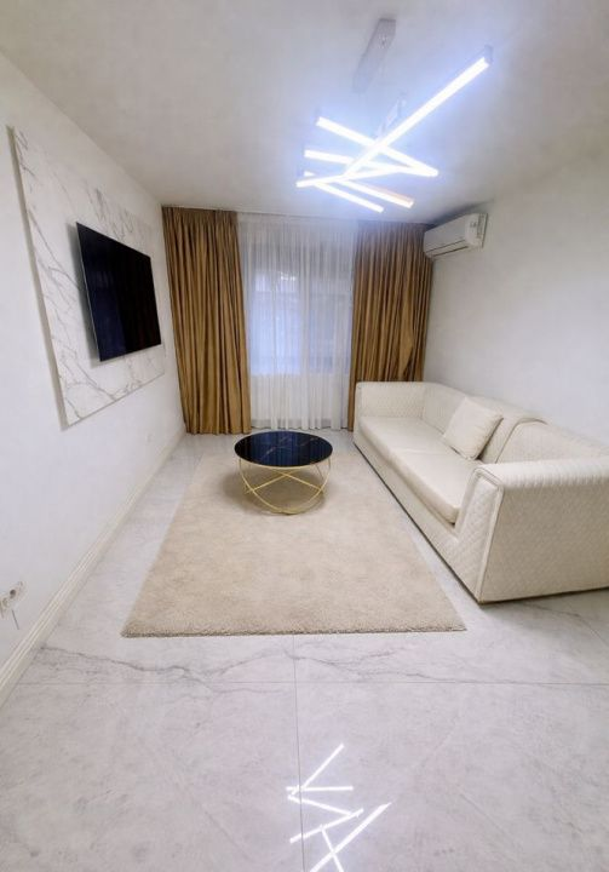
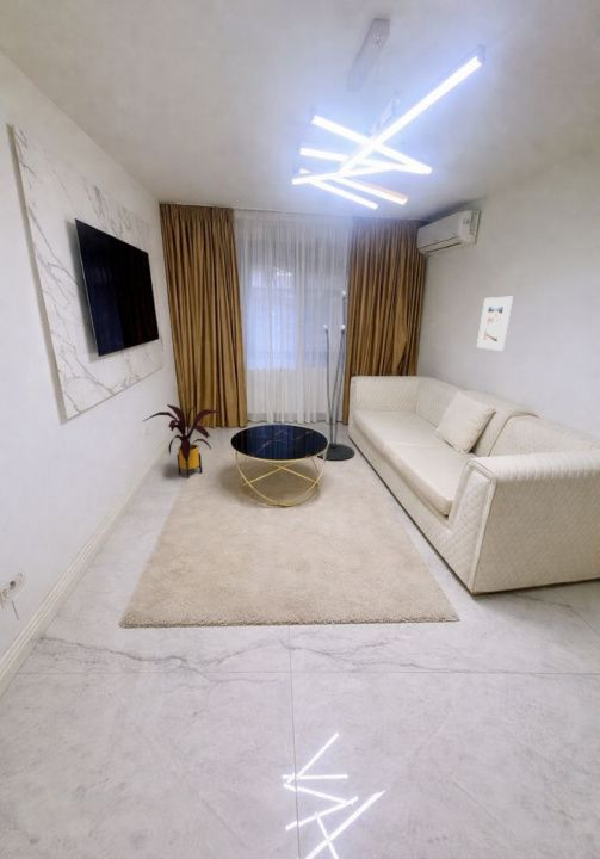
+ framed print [476,296,514,352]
+ floor lamp [316,290,355,462]
+ house plant [141,403,222,480]
